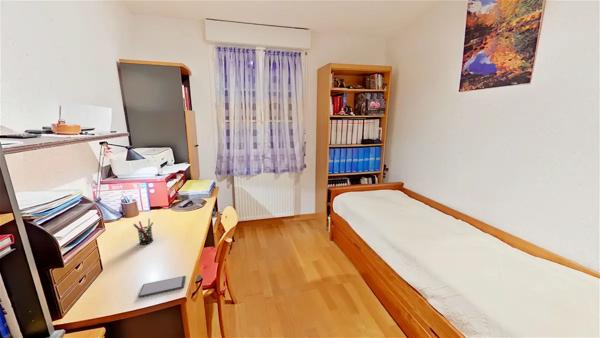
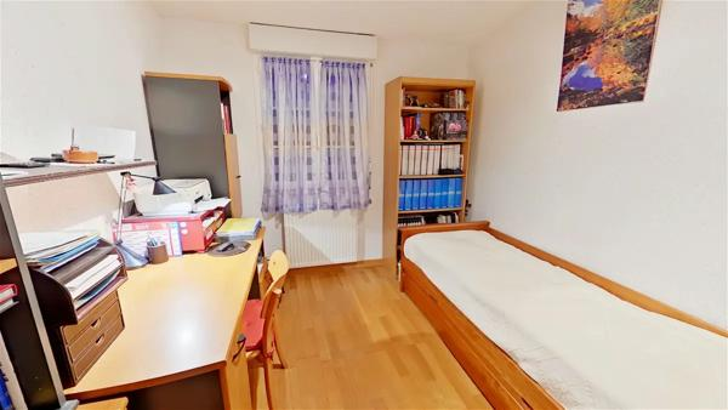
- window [138,275,187,298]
- pen holder [133,218,154,246]
